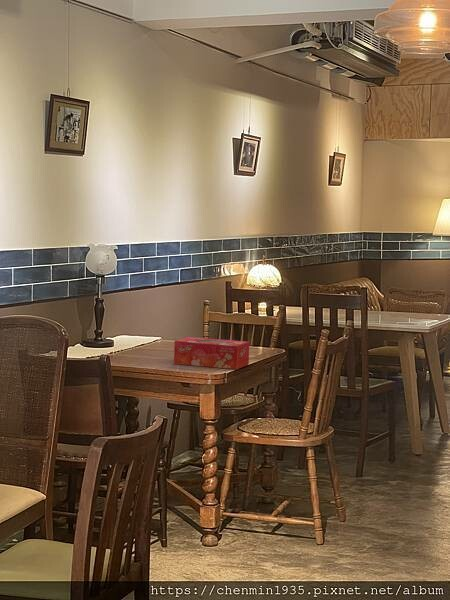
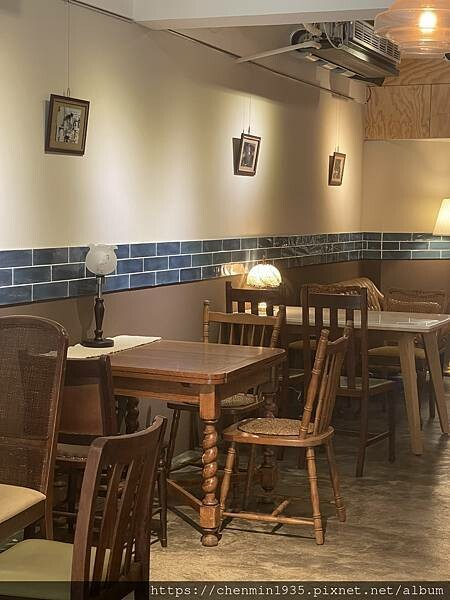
- tissue box [173,336,250,370]
